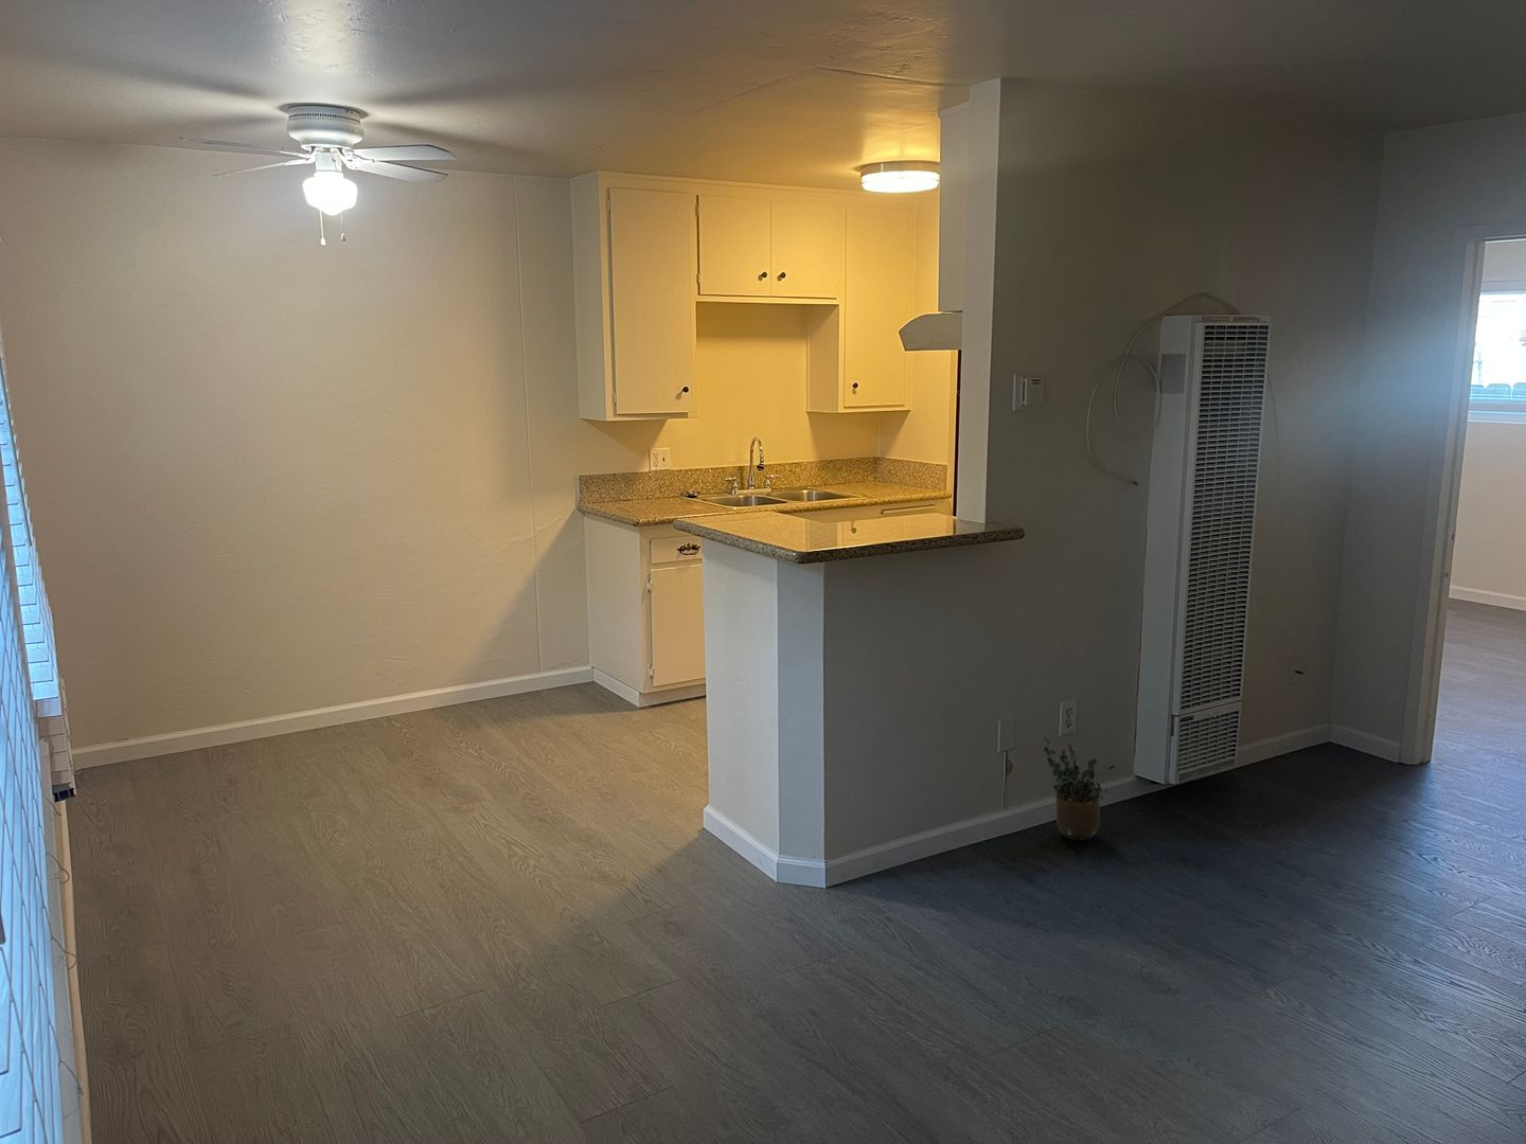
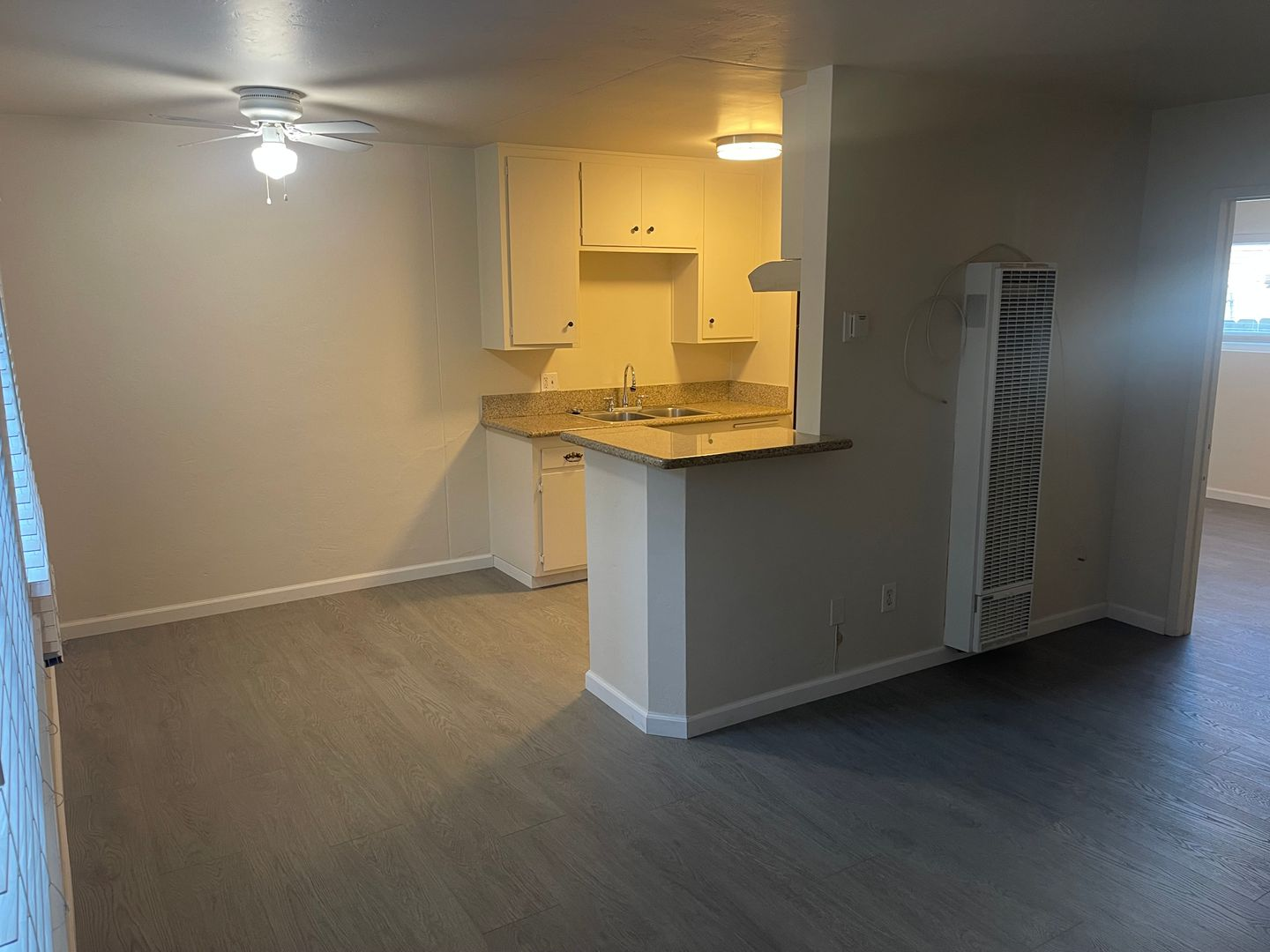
- potted plant [1043,737,1116,841]
